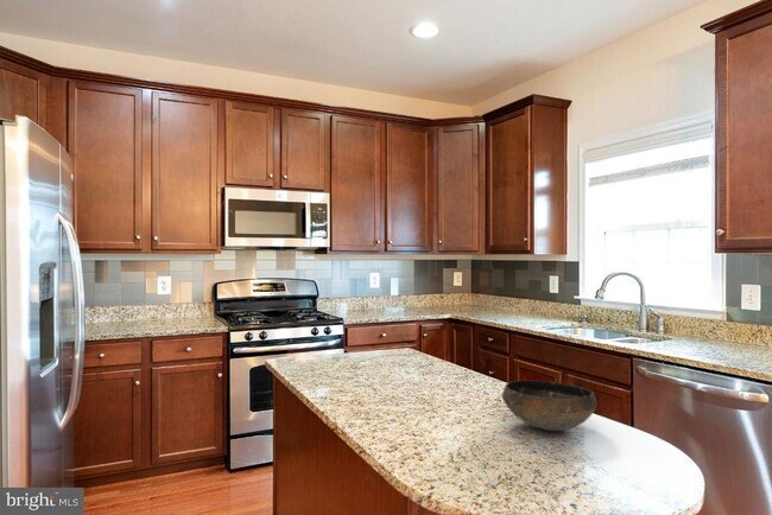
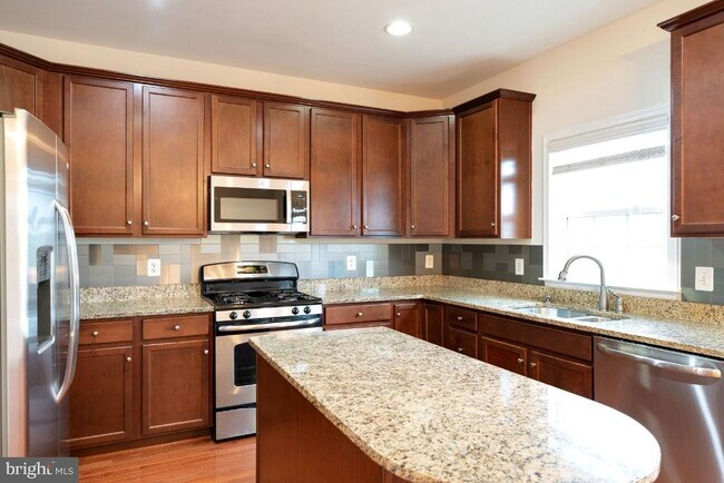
- bowl [500,379,599,432]
